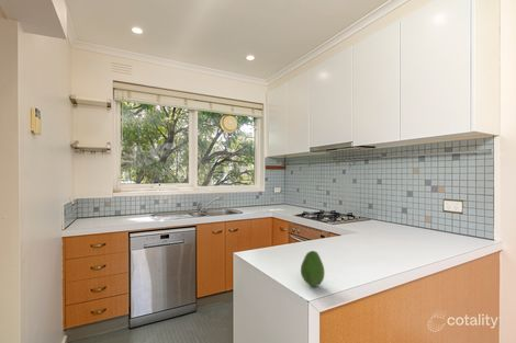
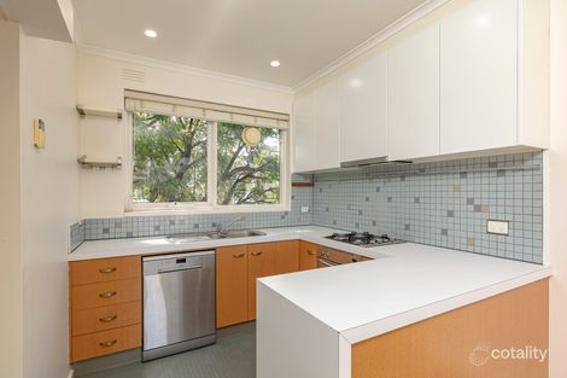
- fruit [300,250,326,287]
